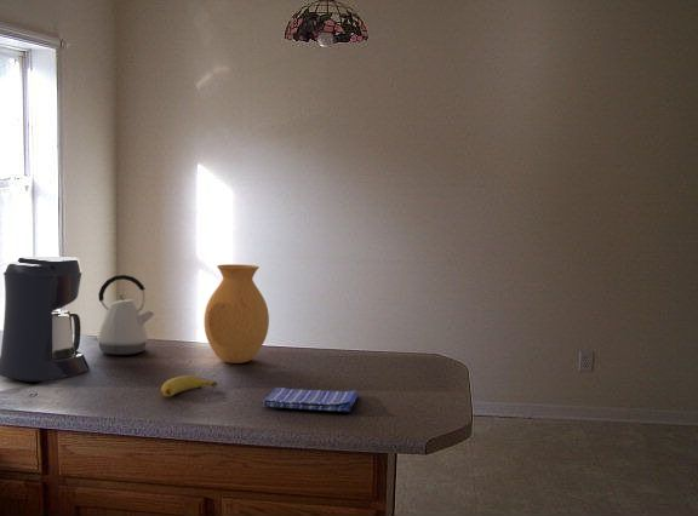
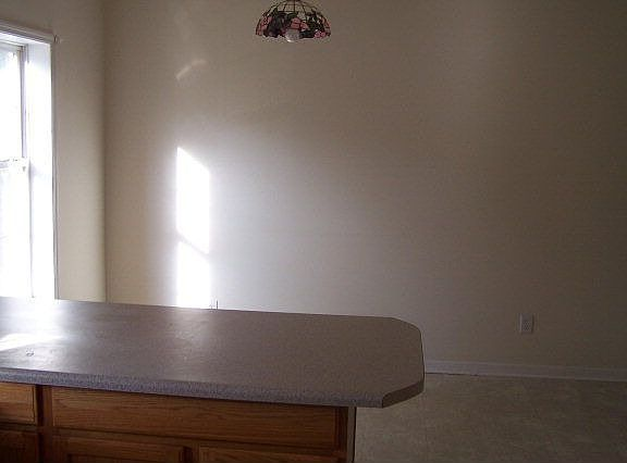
- dish towel [262,386,360,413]
- vase [204,263,270,365]
- banana [160,374,218,397]
- kettle [93,274,155,356]
- coffee maker [0,256,91,383]
